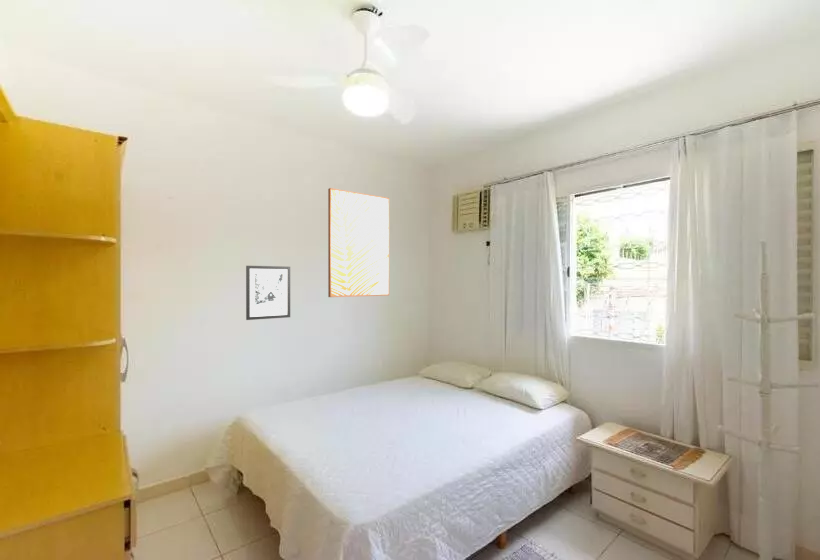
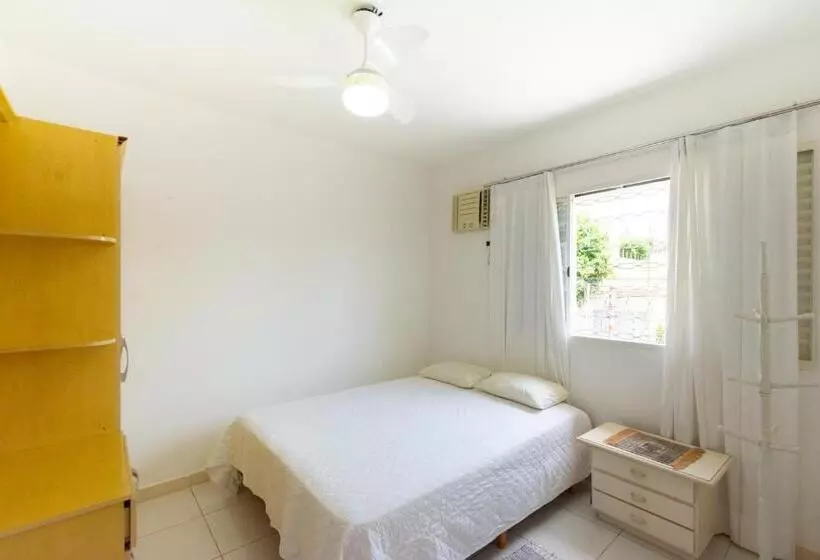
- wall art [327,187,390,298]
- wall art [245,265,291,321]
